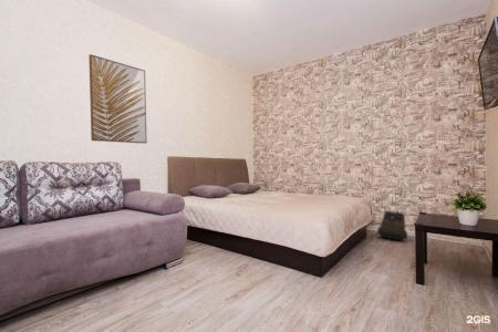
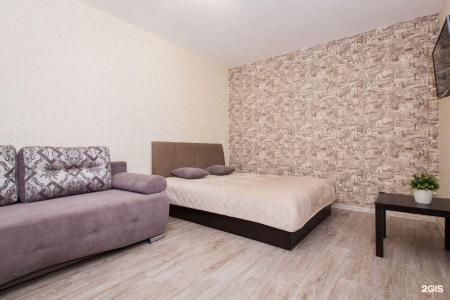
- backpack [376,209,408,241]
- wall art [87,53,148,145]
